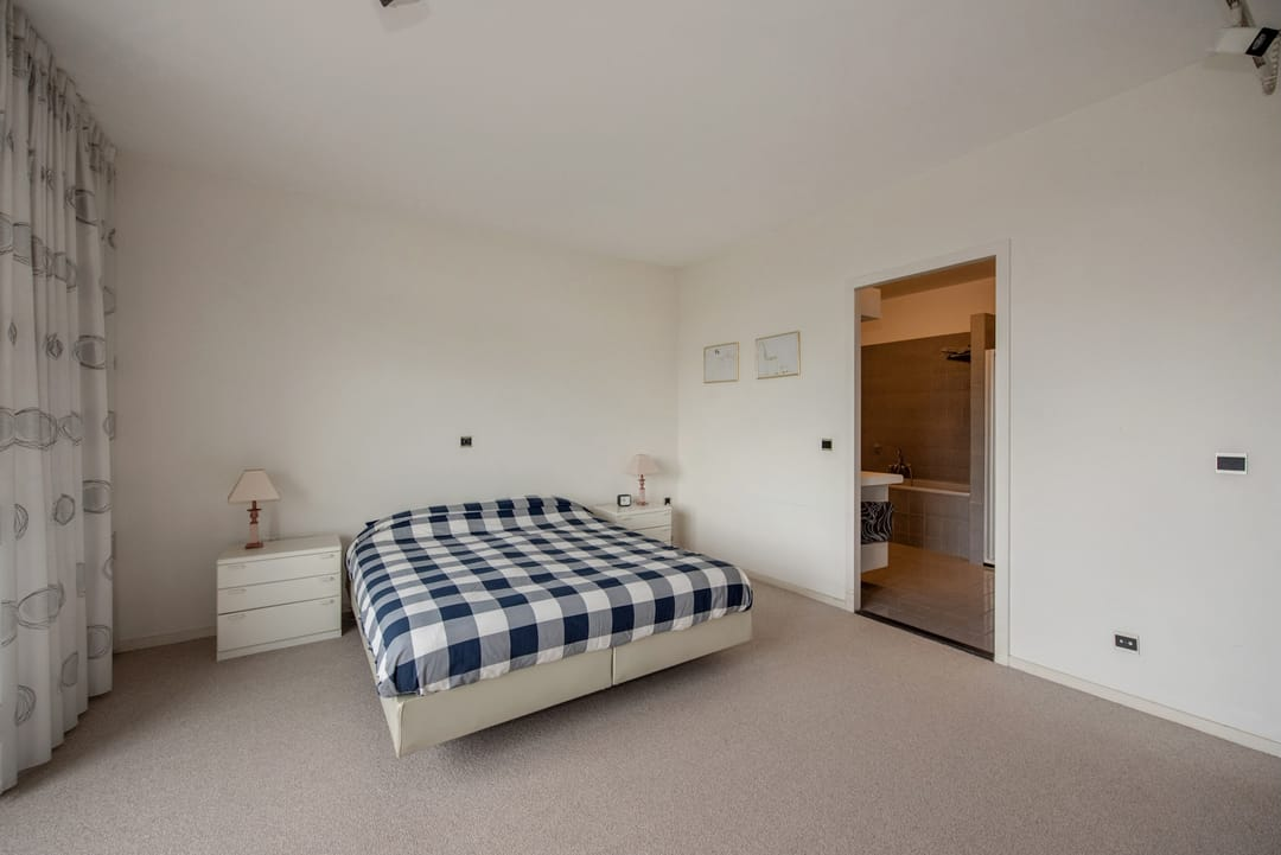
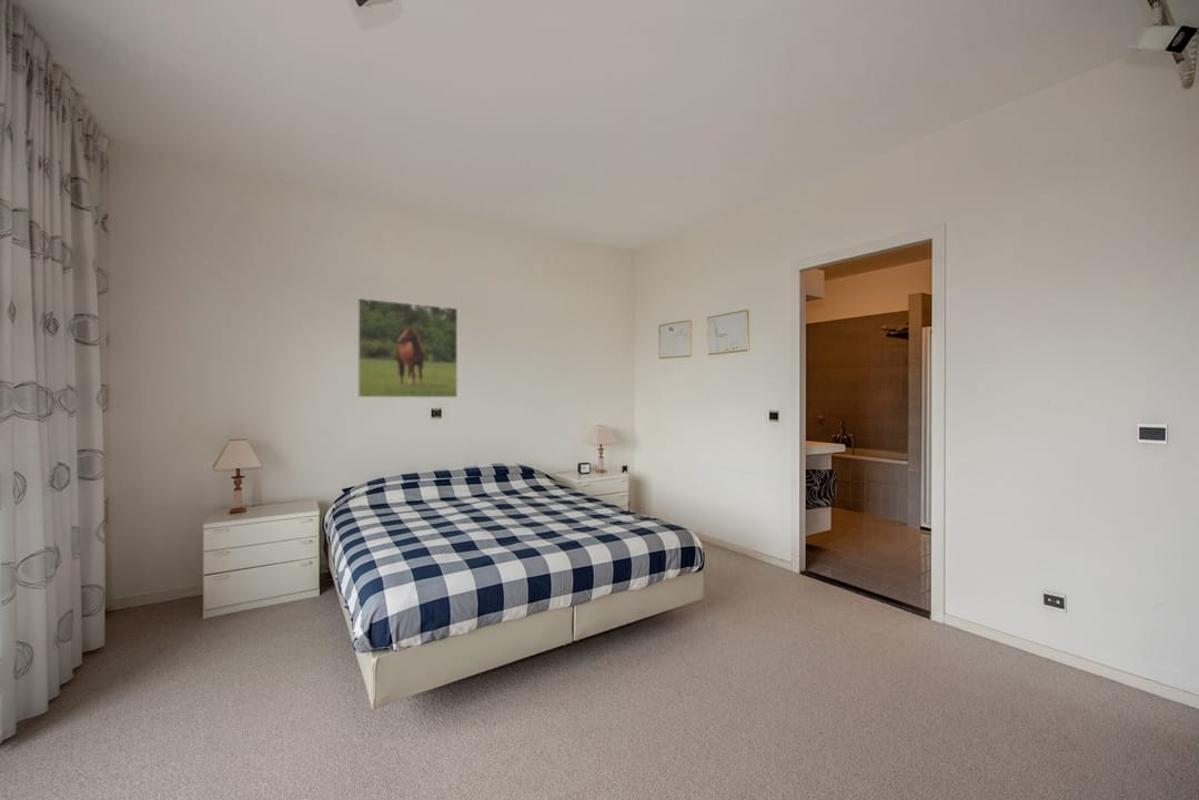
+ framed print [357,297,459,398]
